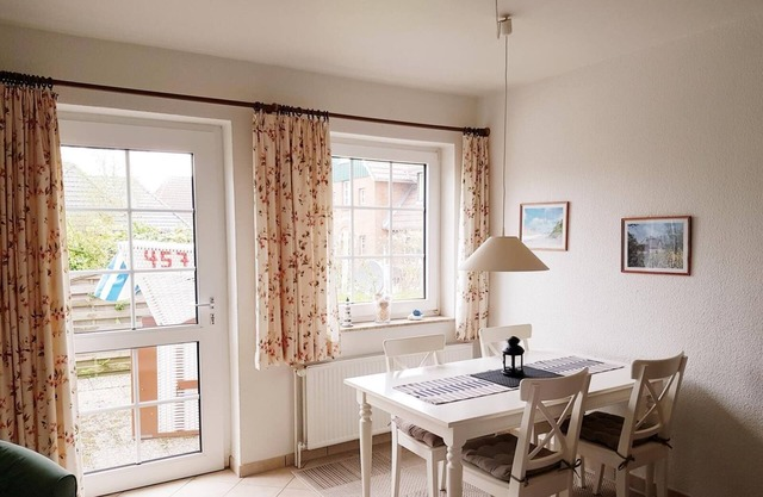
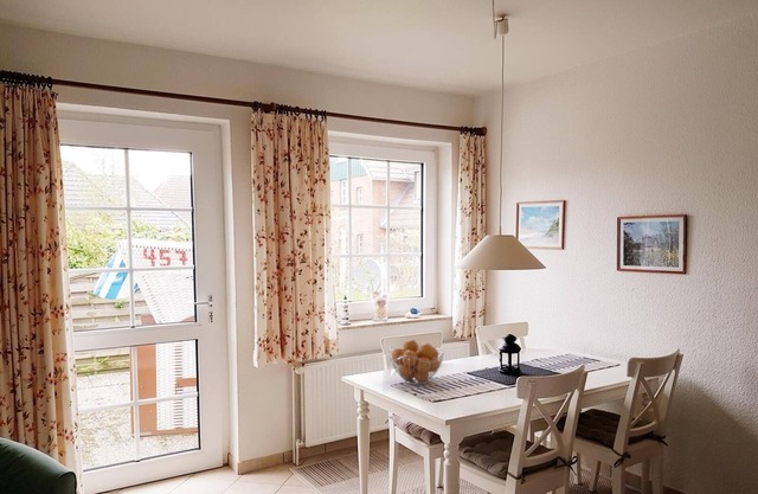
+ fruit basket [388,339,445,386]
